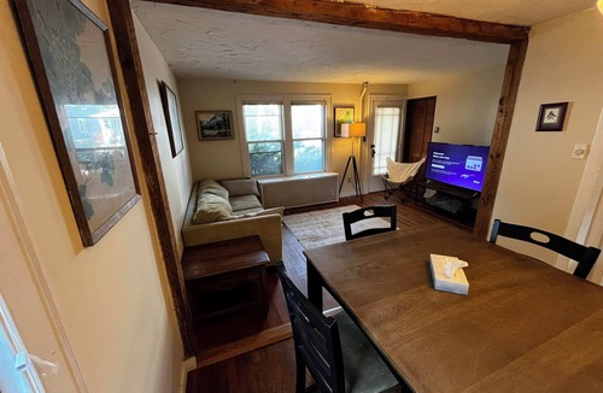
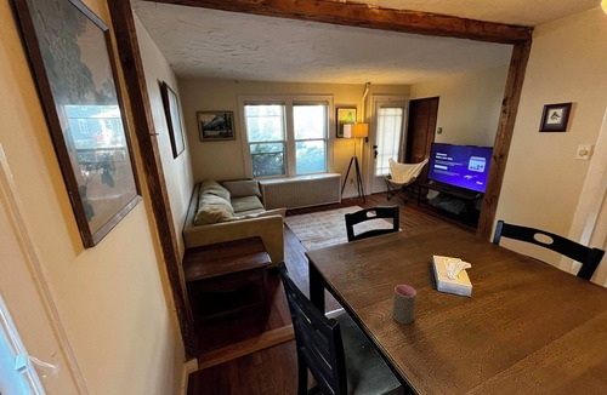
+ cup [391,284,418,325]
